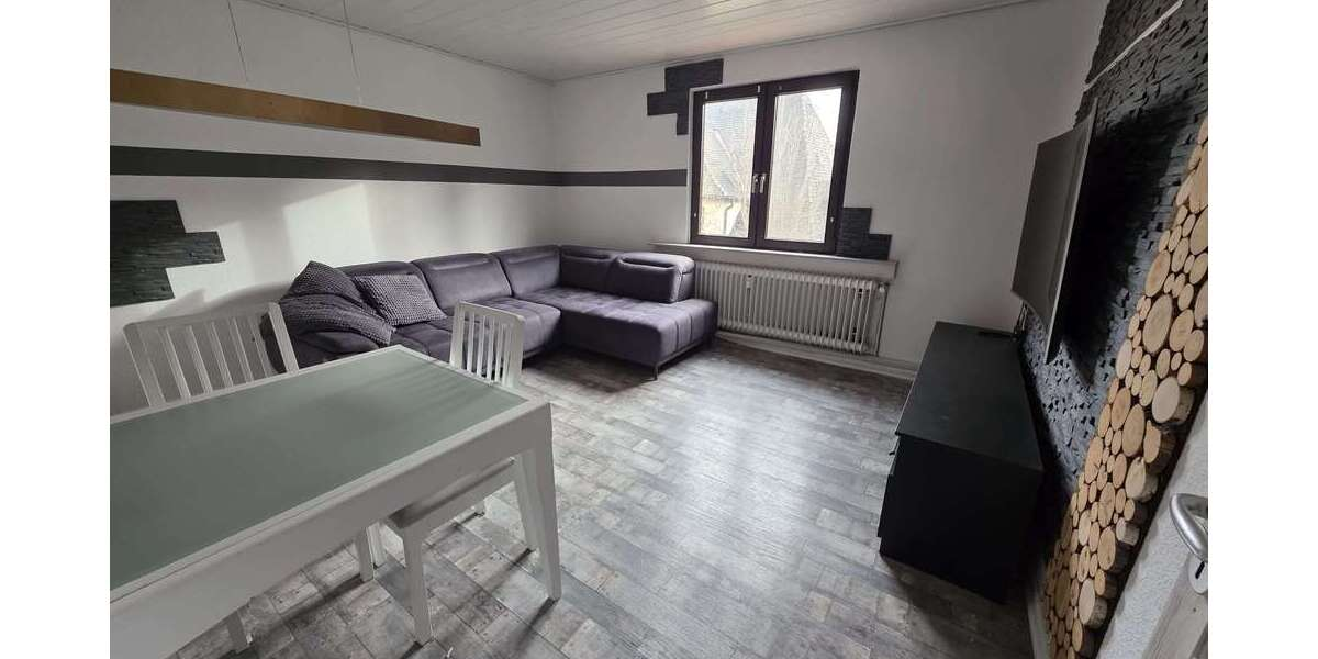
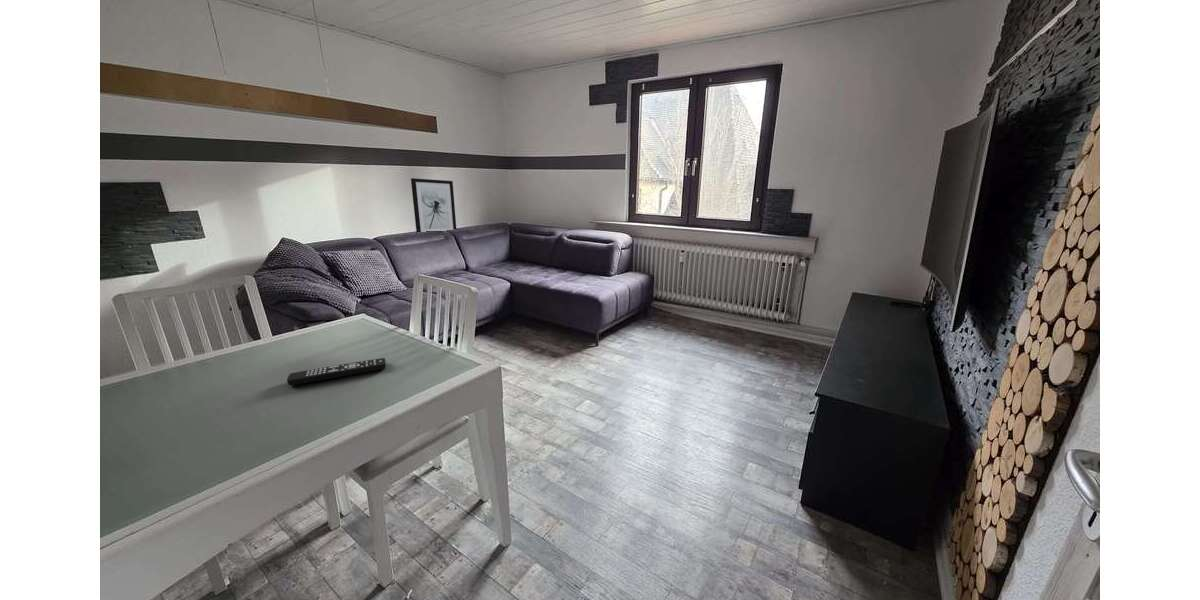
+ remote control [286,357,387,386]
+ wall art [410,177,457,234]
